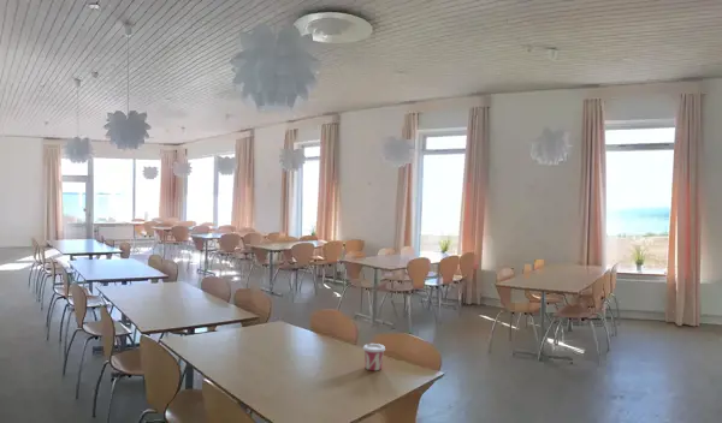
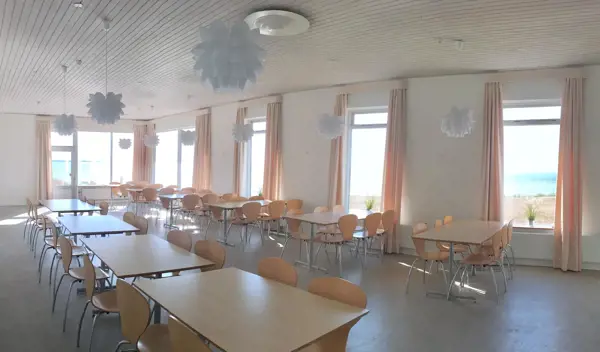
- cup [362,342,386,371]
